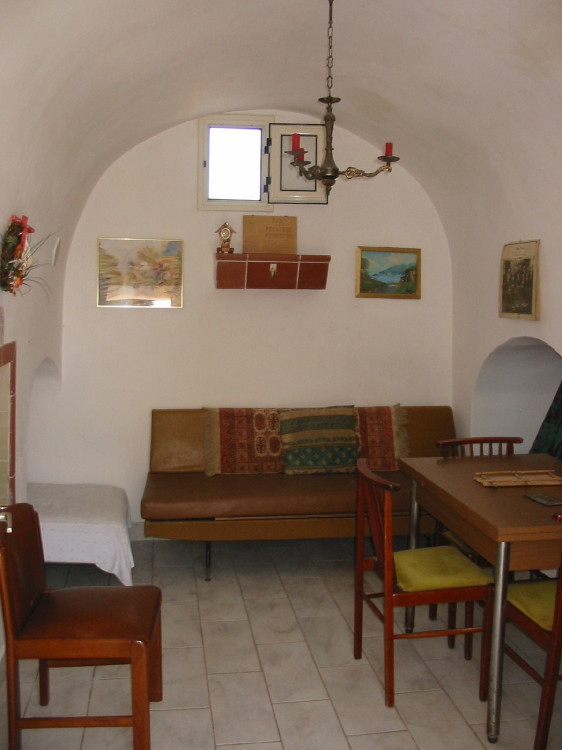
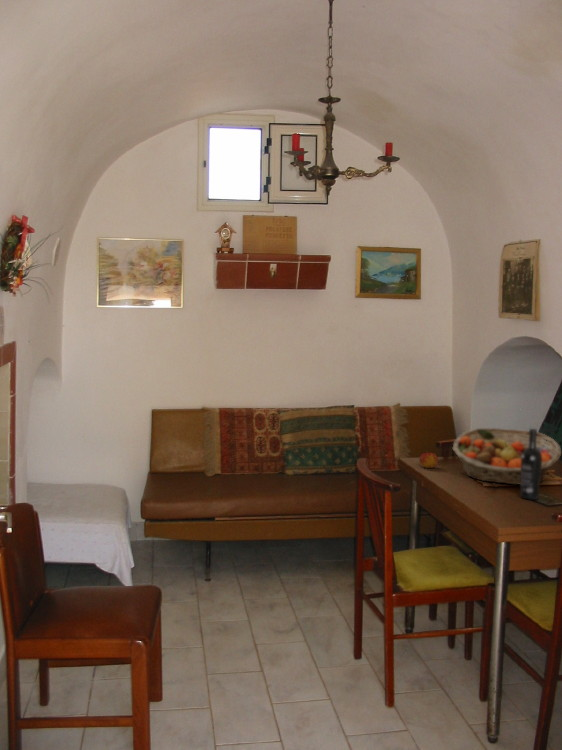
+ wine bottle [519,428,542,501]
+ fruit basket [452,427,562,486]
+ apple [419,451,439,469]
